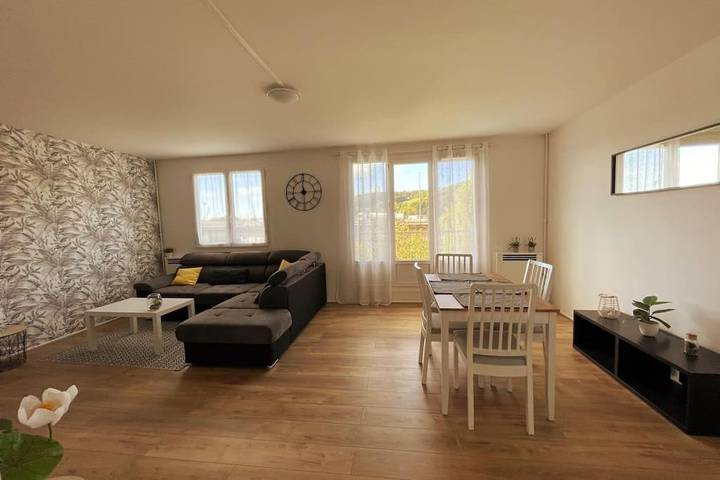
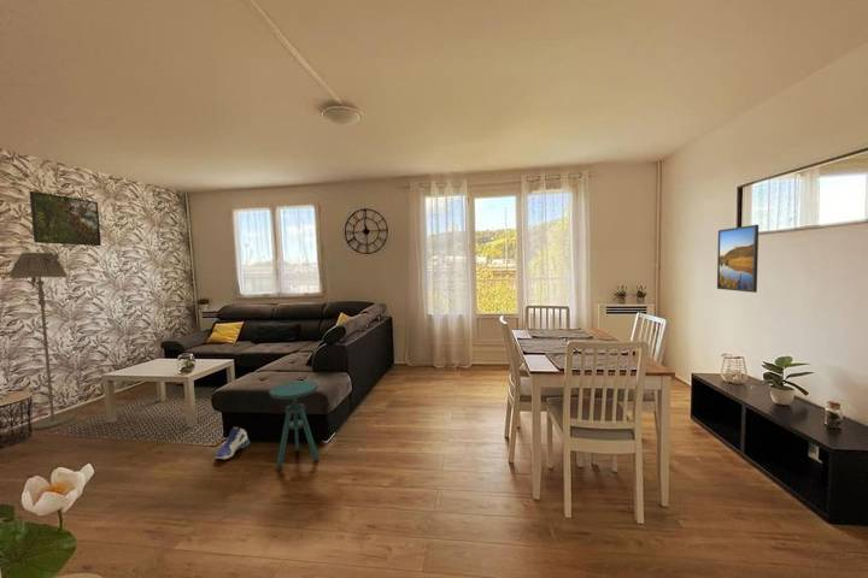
+ side table [268,379,321,471]
+ sneaker [215,425,251,460]
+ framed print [716,224,760,294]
+ floor lamp [8,252,75,430]
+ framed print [28,190,102,247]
